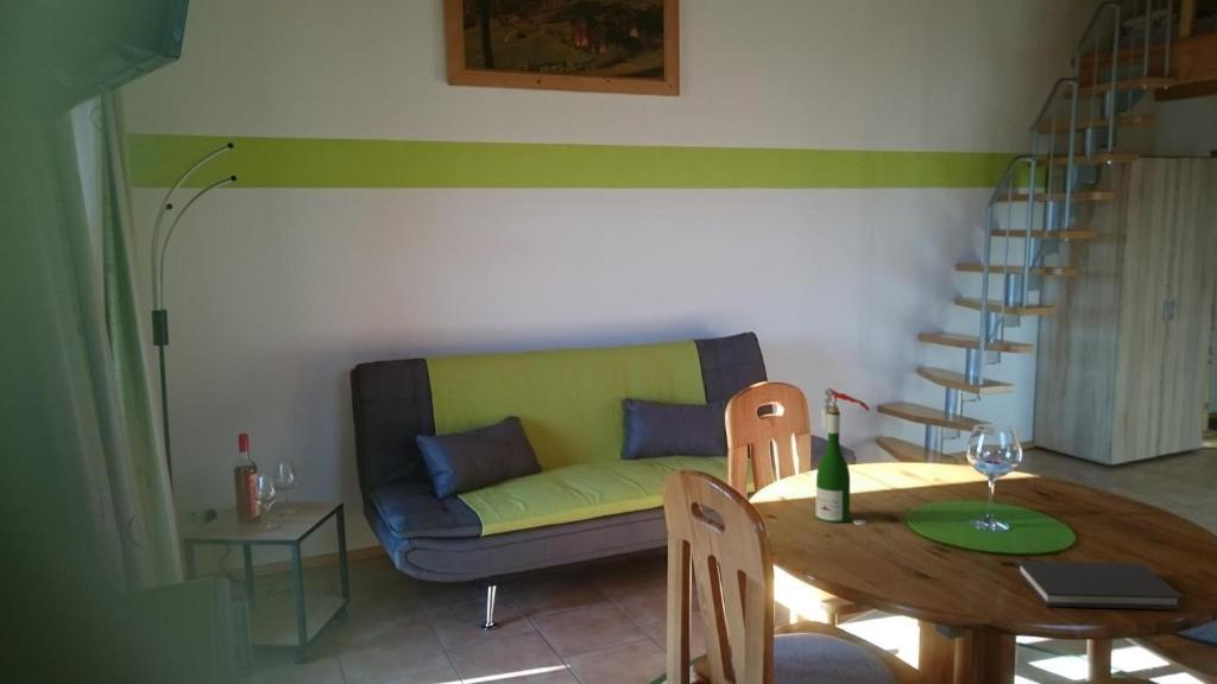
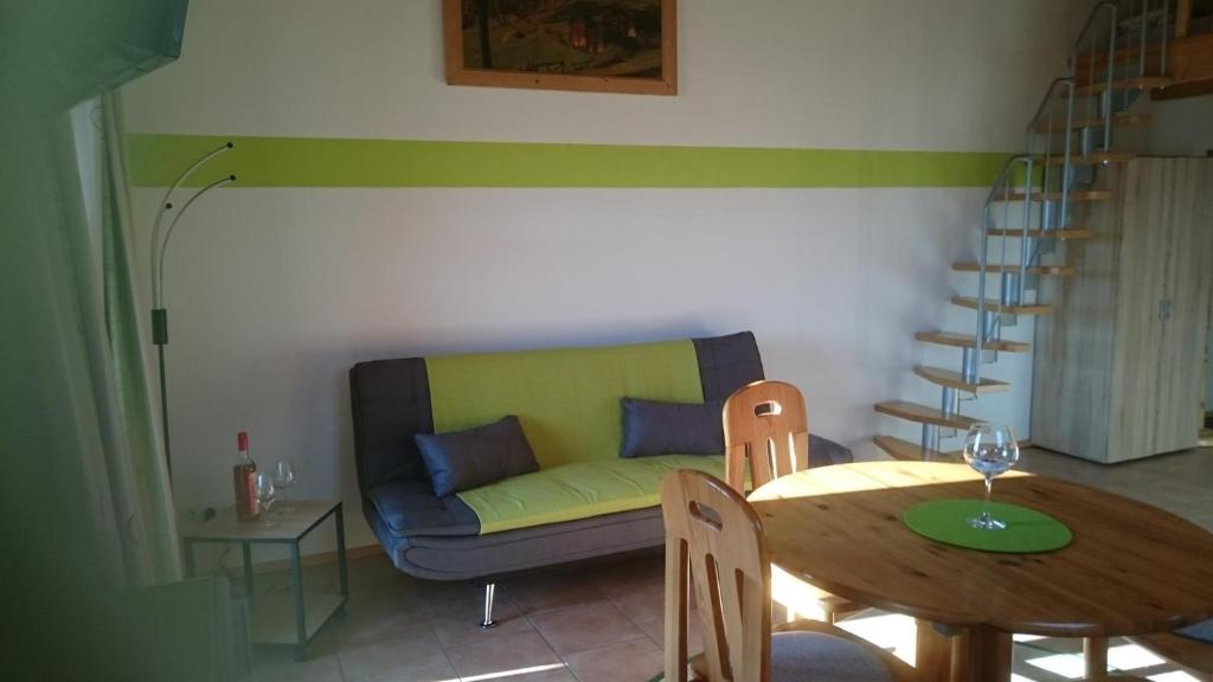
- wine bottle [815,387,871,526]
- diary [1016,559,1185,610]
